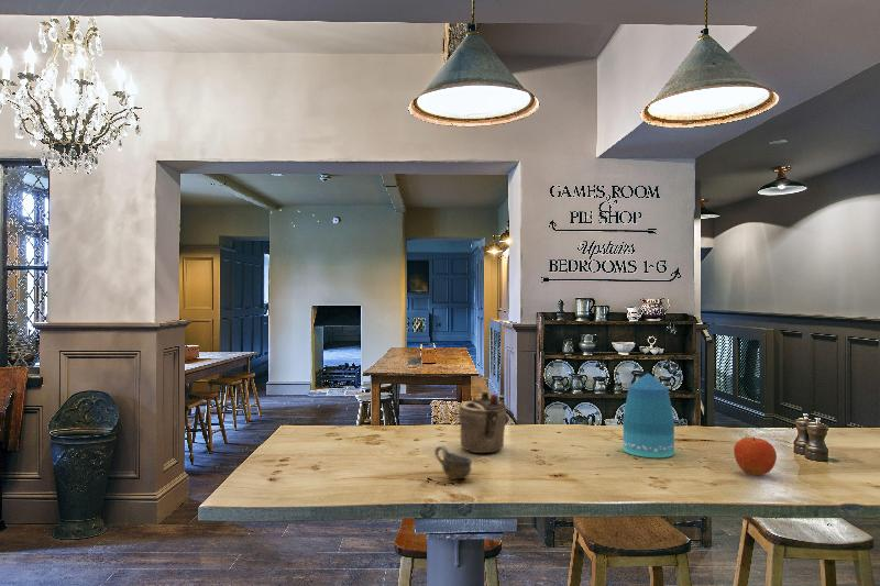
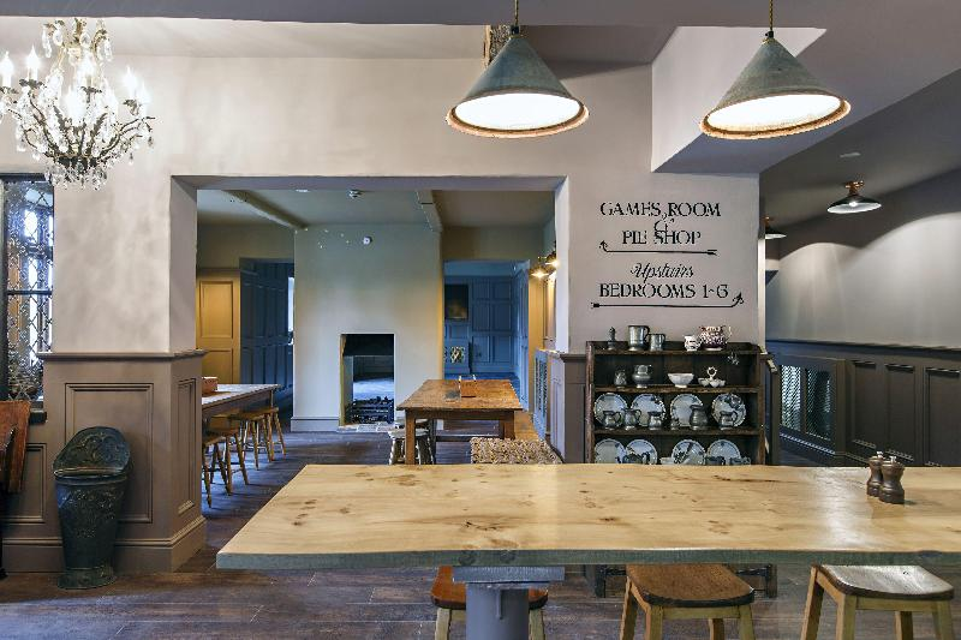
- cup [433,445,474,480]
- vase [623,372,675,458]
- teapot [459,390,509,454]
- fruit [733,435,778,476]
